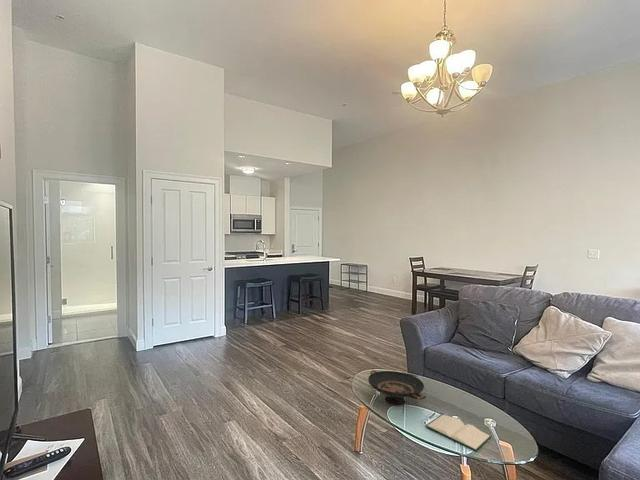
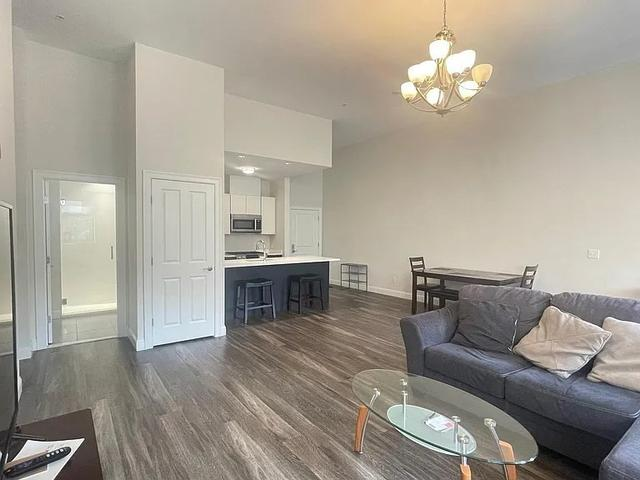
- hardback book [425,414,492,452]
- decorative bowl [367,369,427,407]
